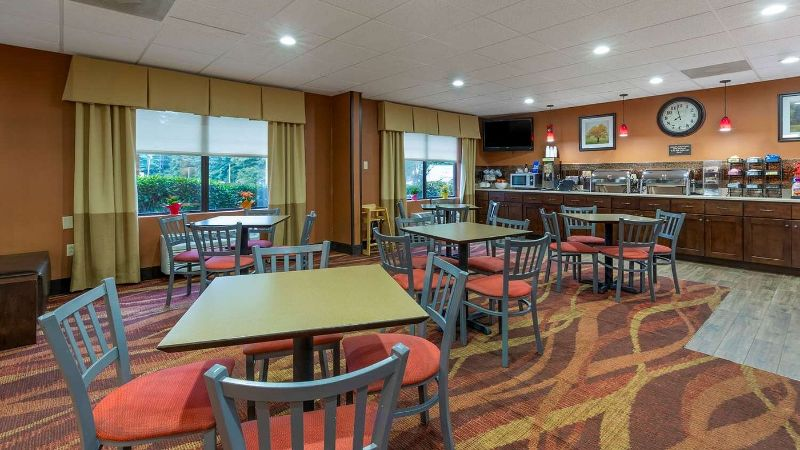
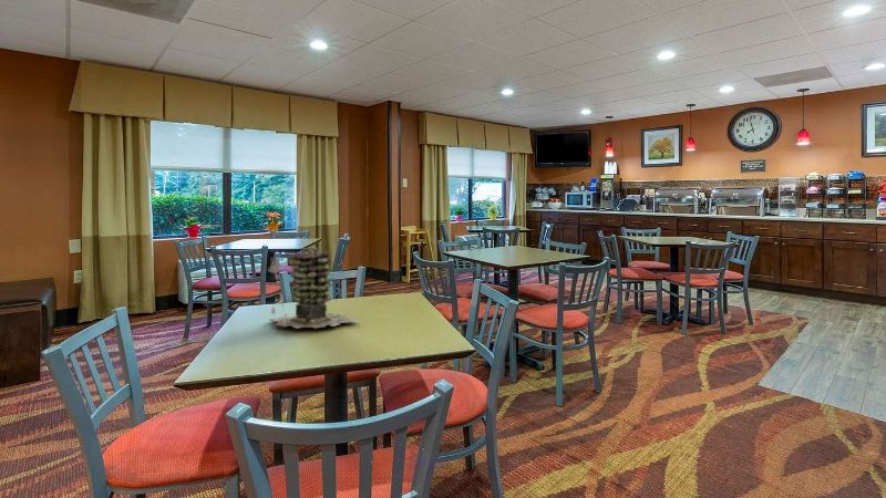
+ succulent plant [267,246,361,330]
